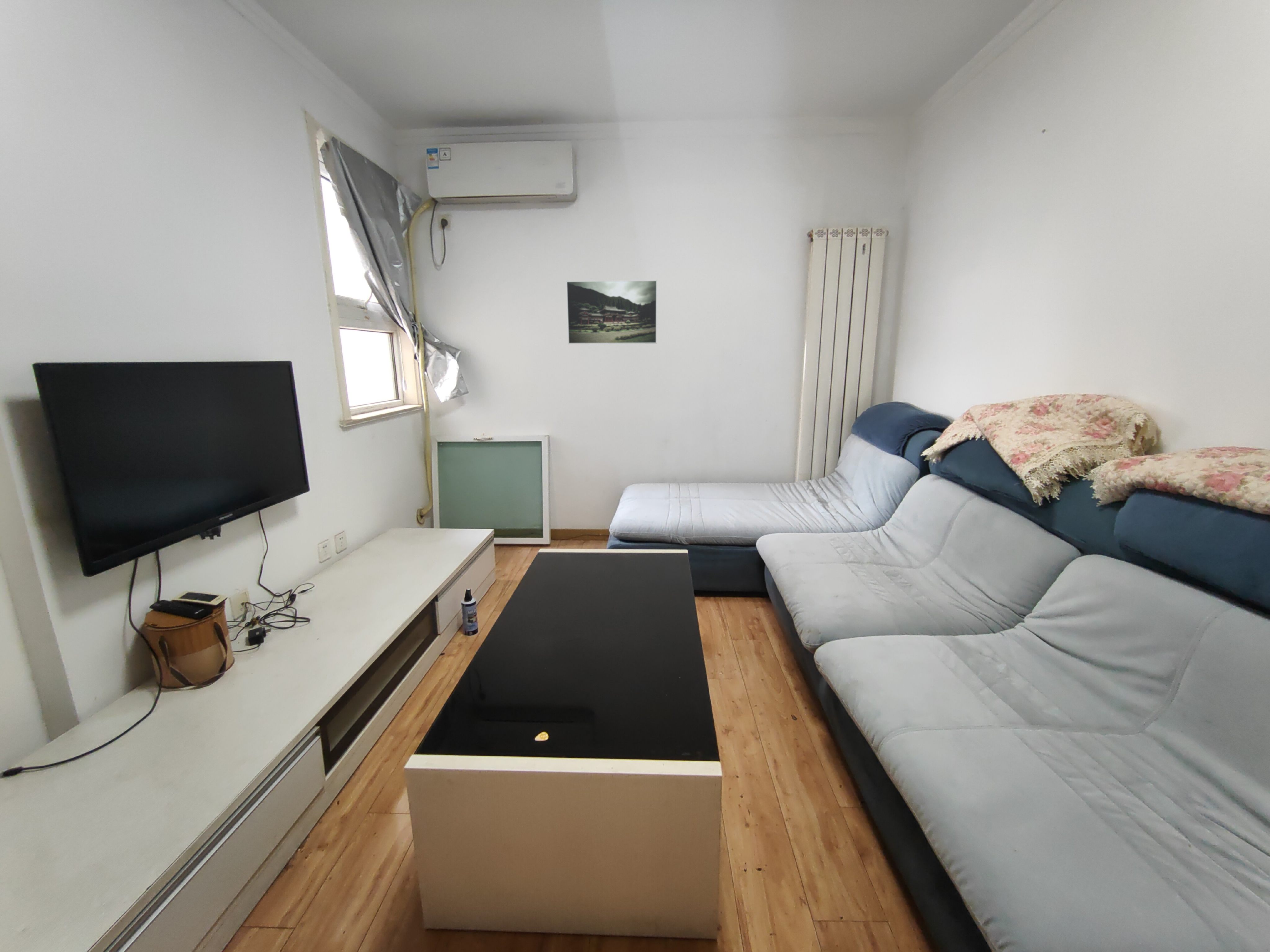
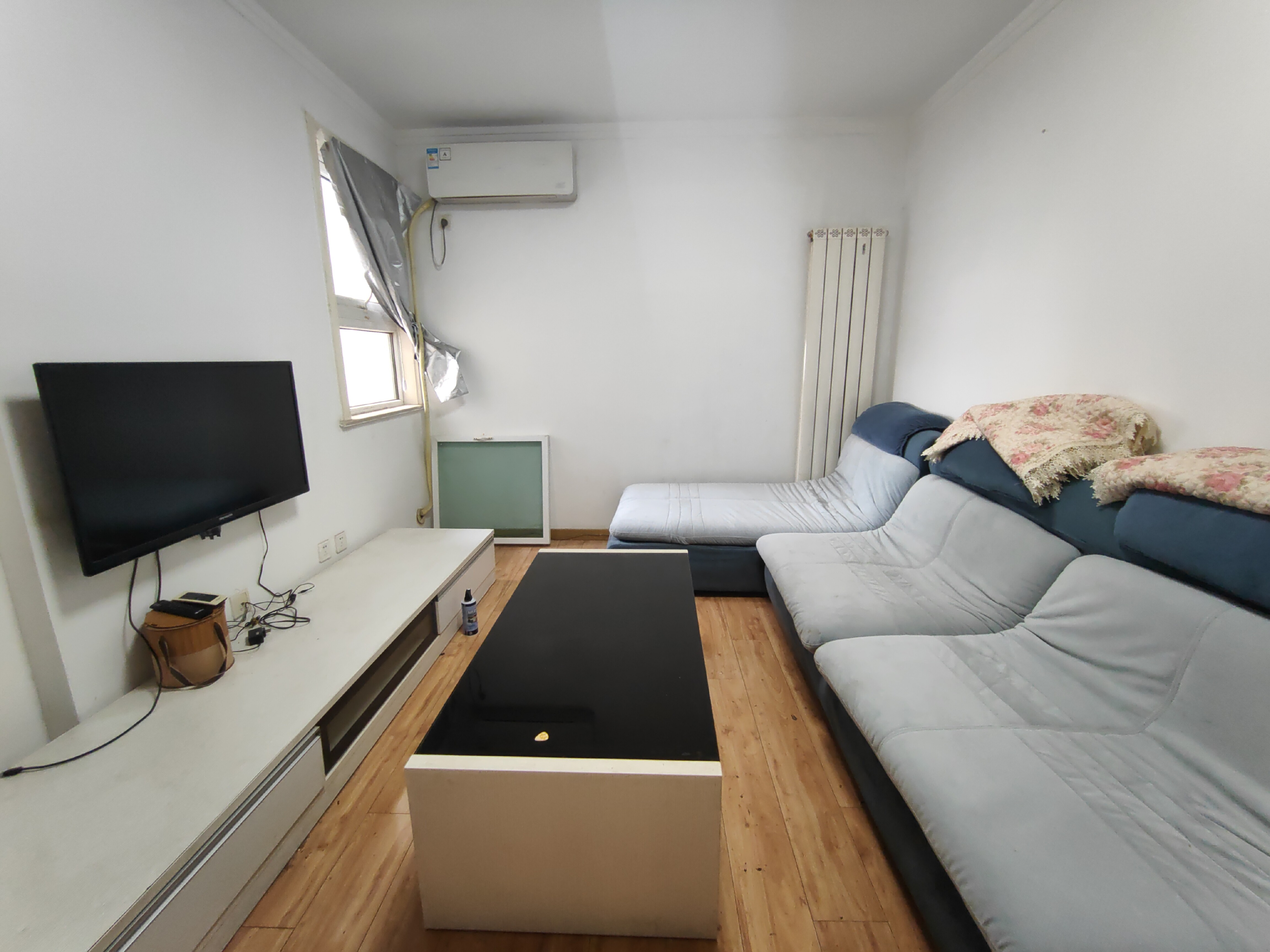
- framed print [566,280,657,344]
